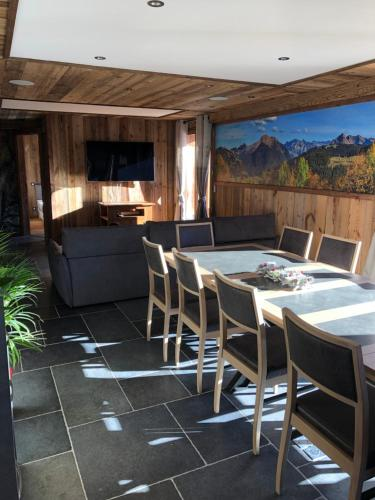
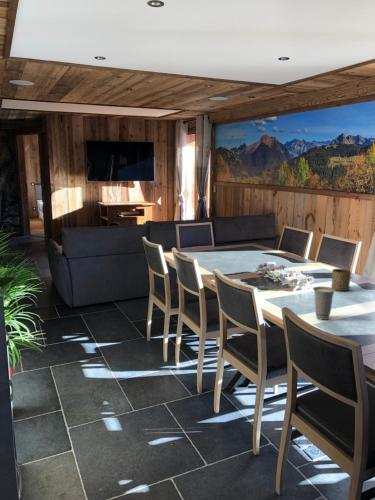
+ cup [312,286,336,321]
+ cup [330,268,352,292]
